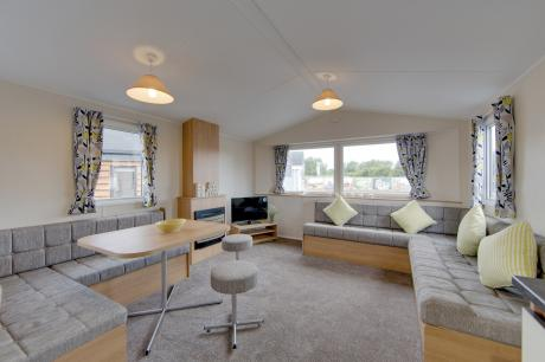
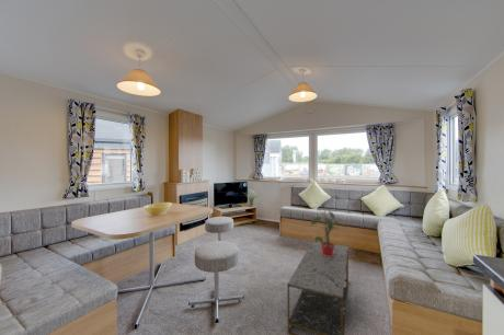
+ potted plant [307,206,342,256]
+ coffee table [287,241,350,335]
